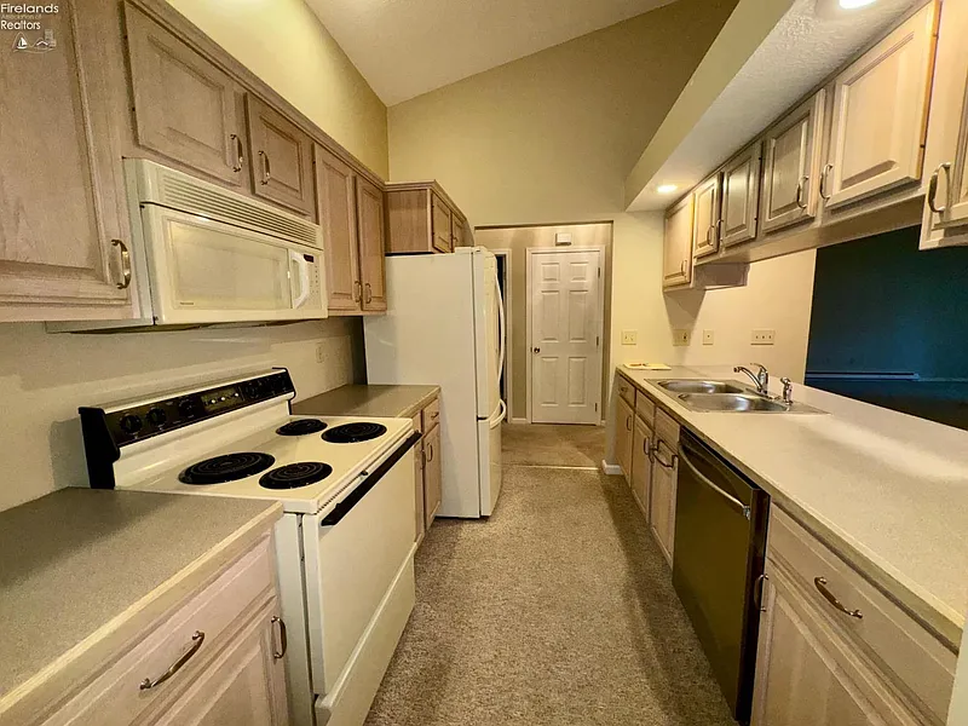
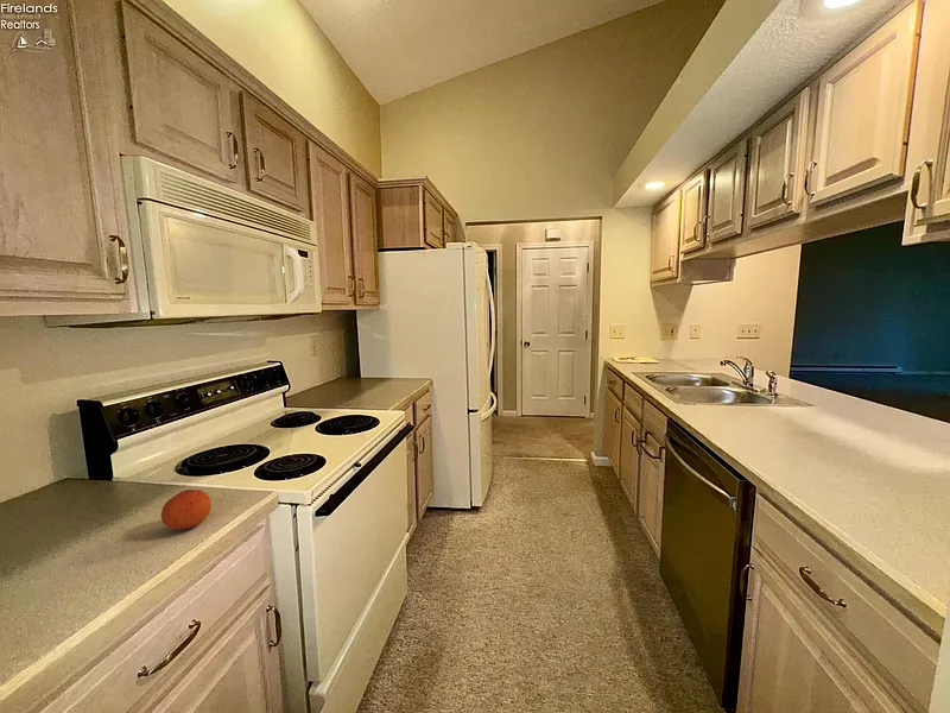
+ fruit [160,488,213,530]
